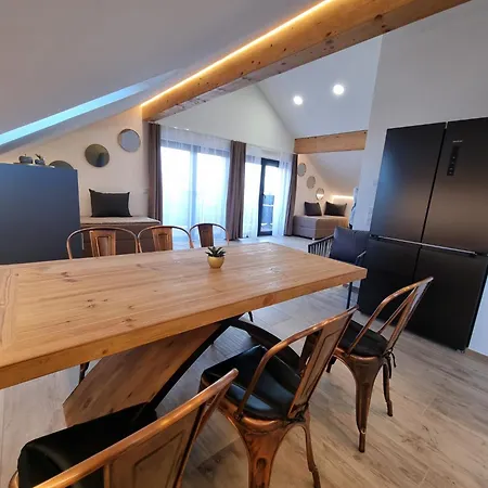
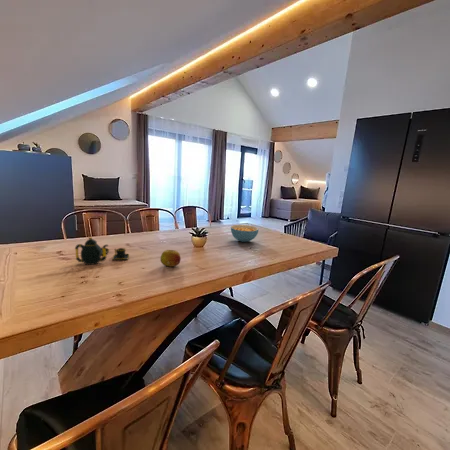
+ fruit [160,249,182,268]
+ teapot [74,236,130,266]
+ cereal bowl [230,224,260,243]
